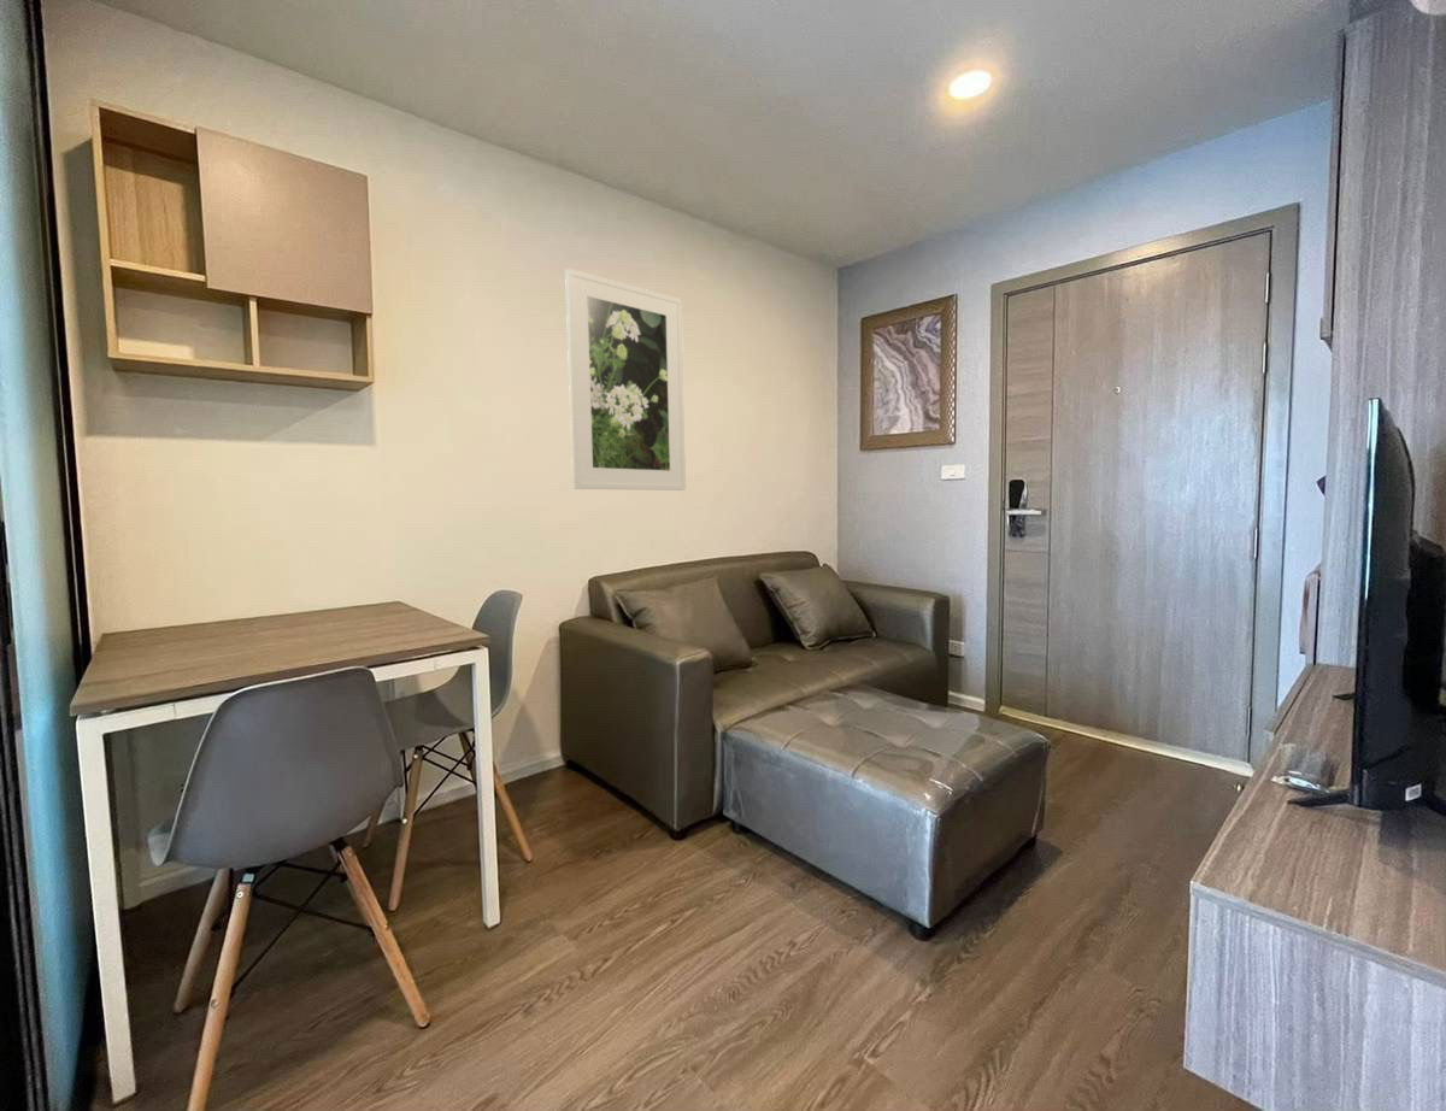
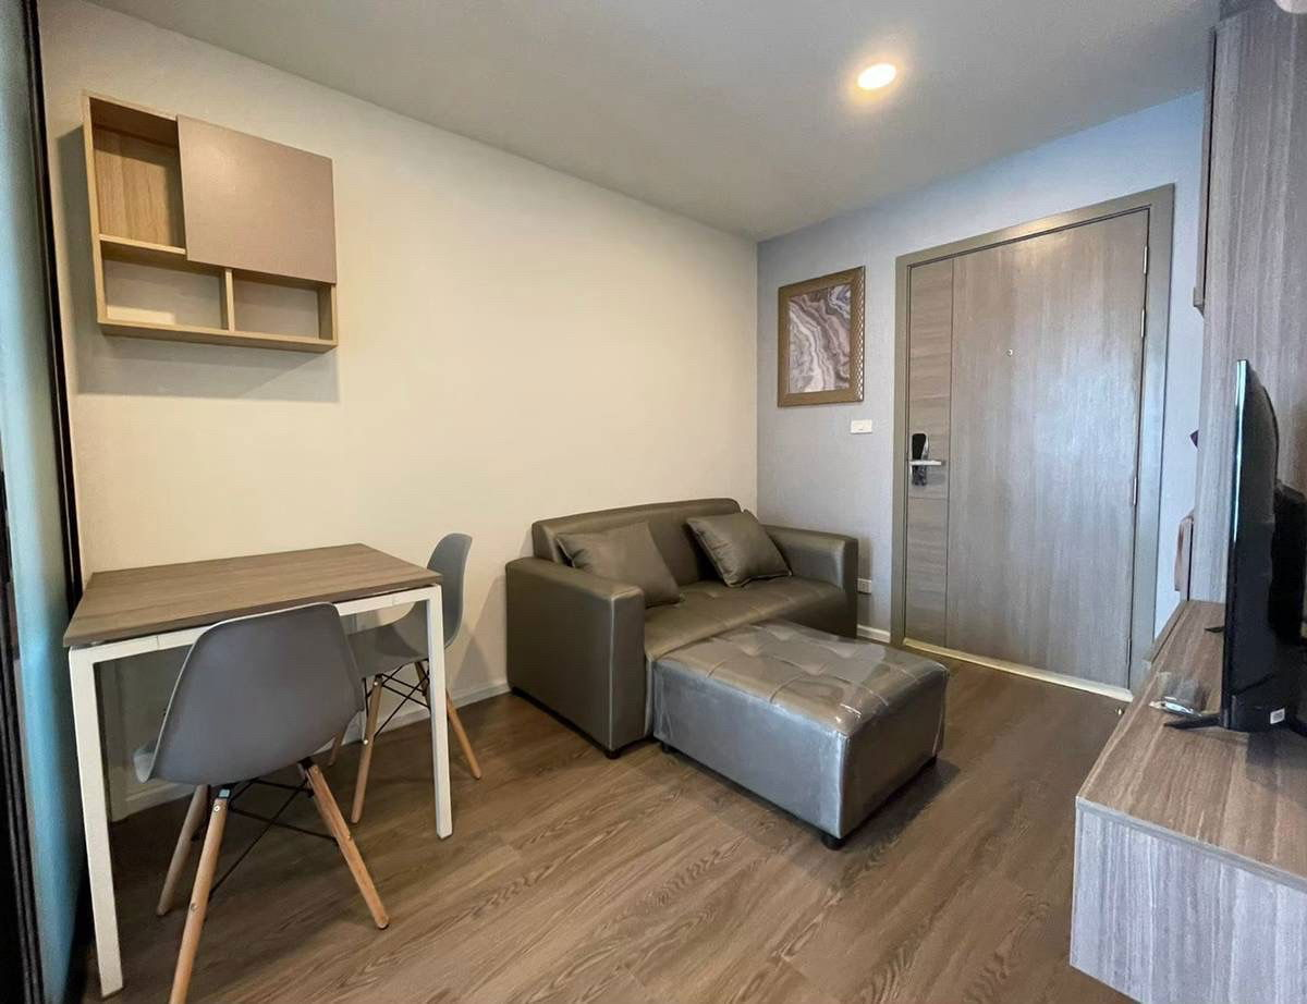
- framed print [564,268,687,492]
